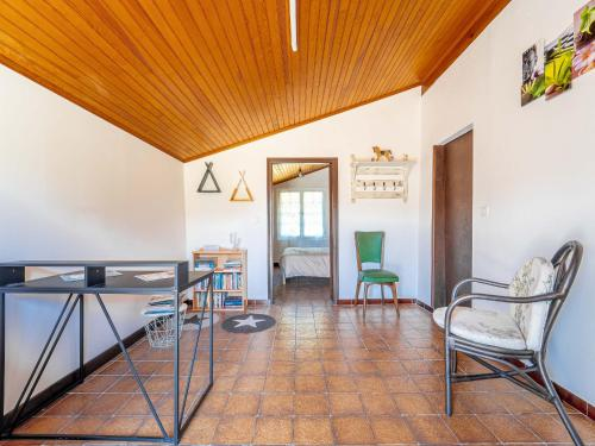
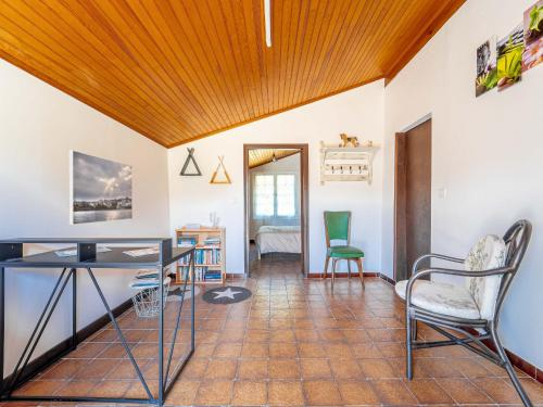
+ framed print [67,149,134,226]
